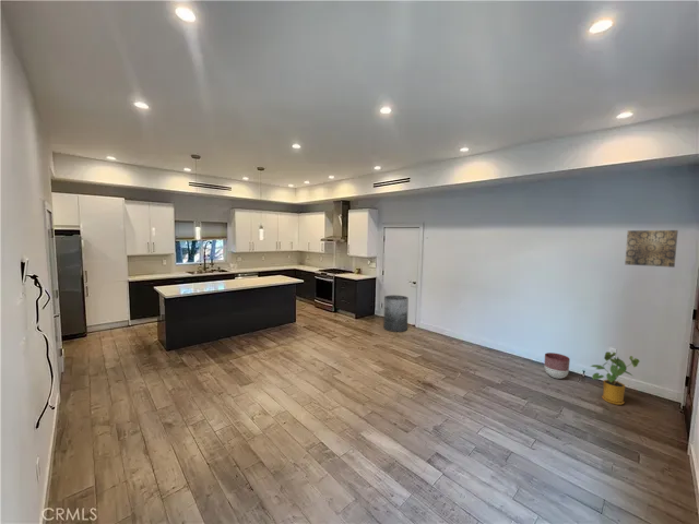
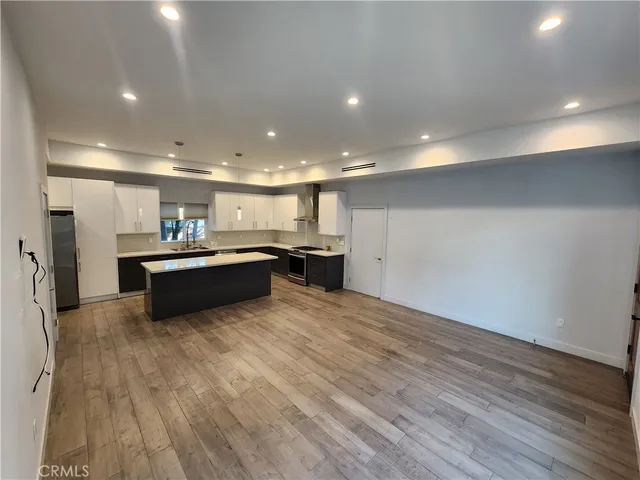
- wall art [624,229,679,269]
- planter [543,352,571,380]
- house plant [589,350,640,406]
- trash can [382,294,410,333]
